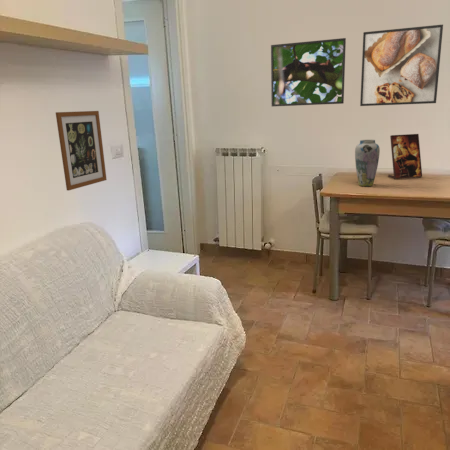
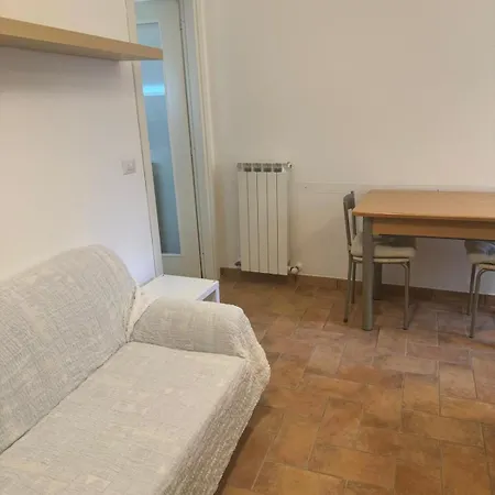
- wall art [55,110,108,192]
- picture frame [387,133,423,180]
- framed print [359,24,444,107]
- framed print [270,37,347,107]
- vase [354,139,381,187]
